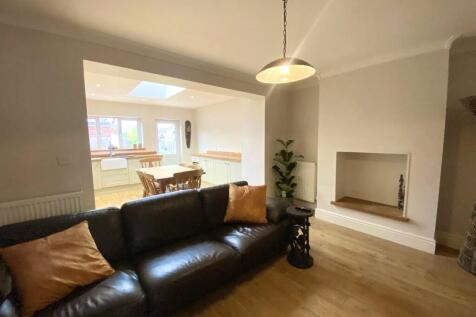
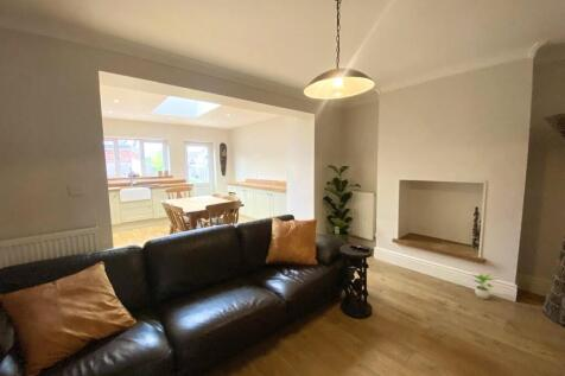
+ potted plant [470,273,497,300]
